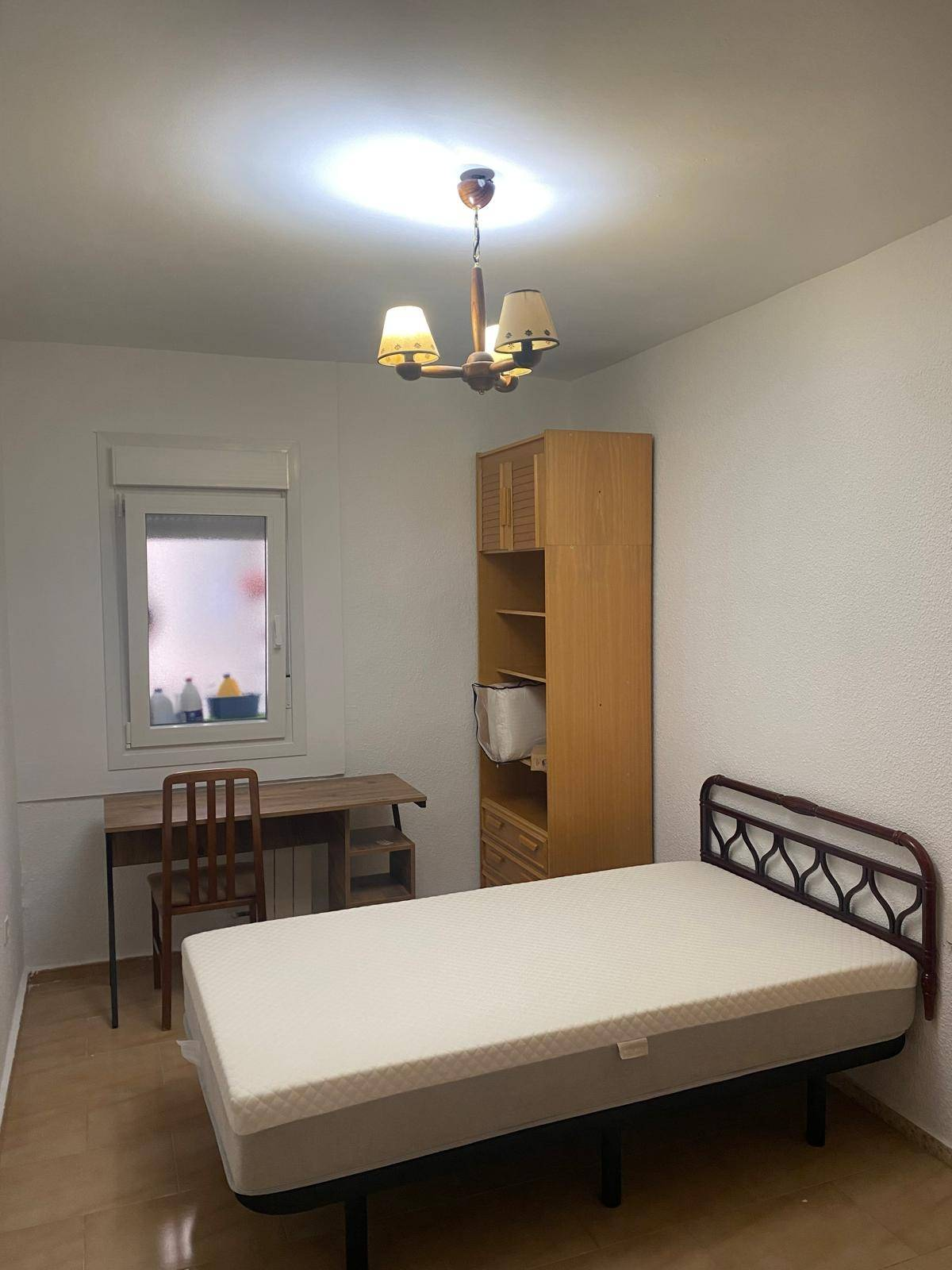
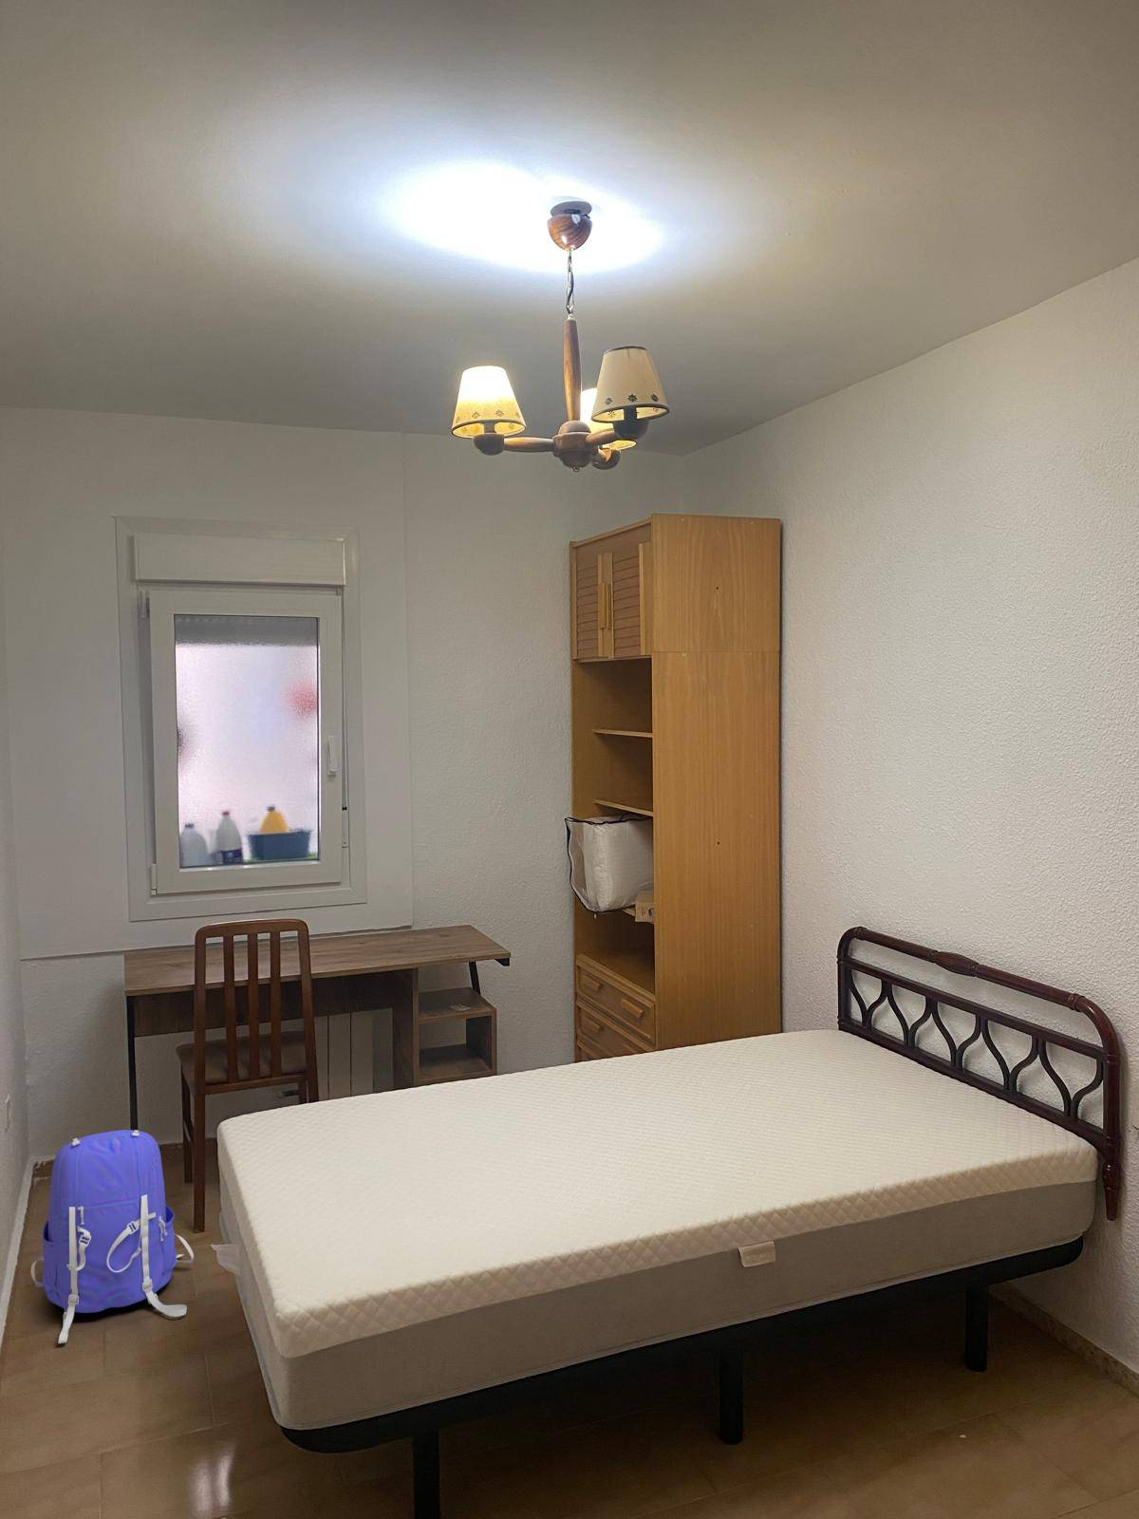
+ backpack [30,1129,195,1344]
